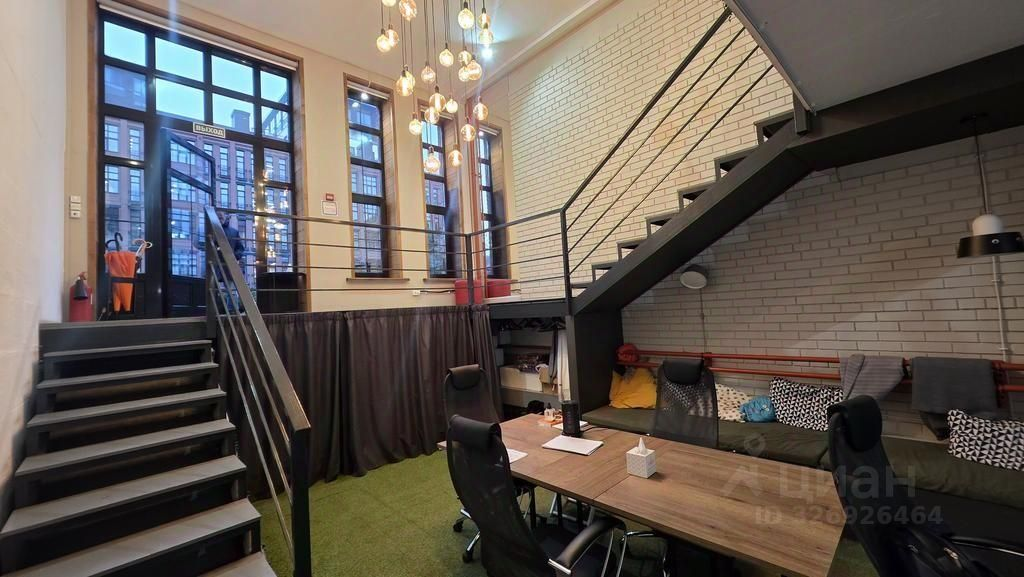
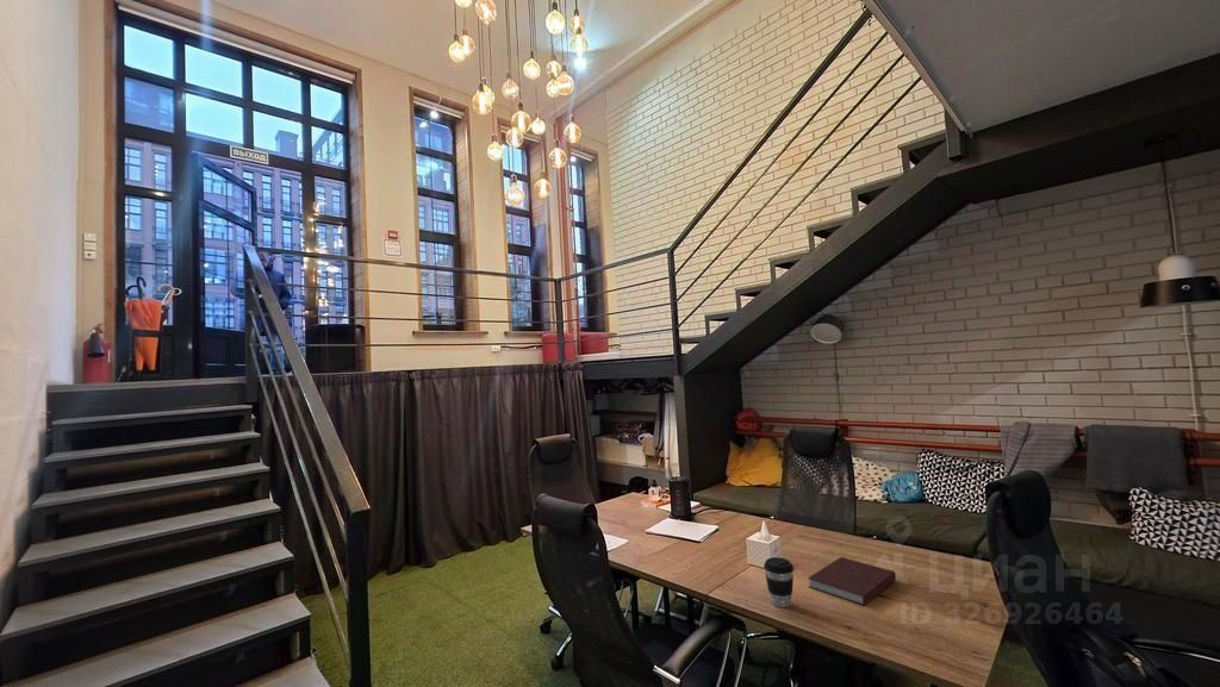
+ coffee cup [762,556,795,608]
+ notebook [807,556,897,607]
